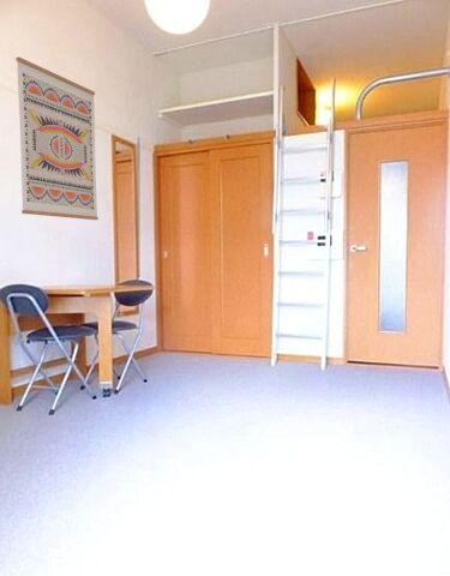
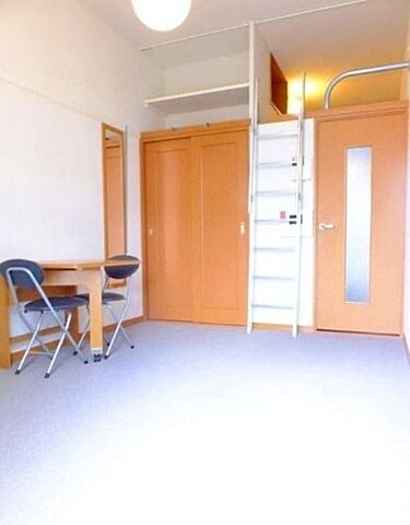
- wall art [14,56,100,221]
